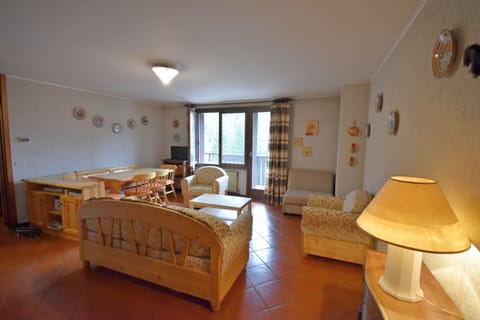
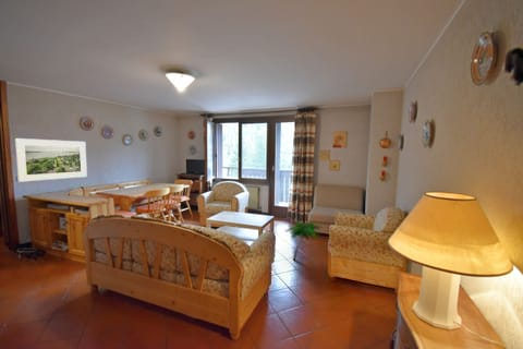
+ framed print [14,137,88,183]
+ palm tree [284,220,325,261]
